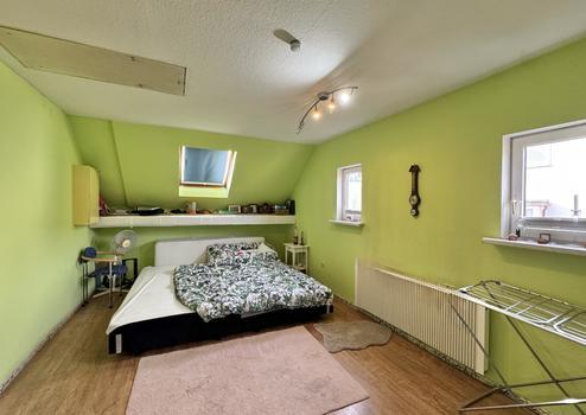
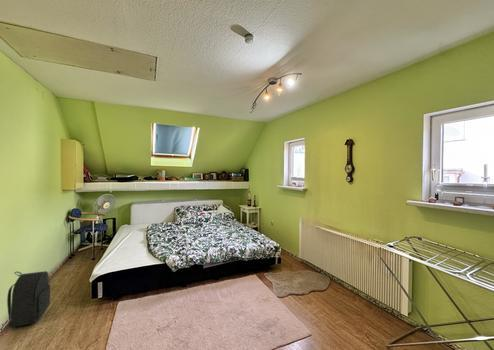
+ backpack [5,270,51,329]
